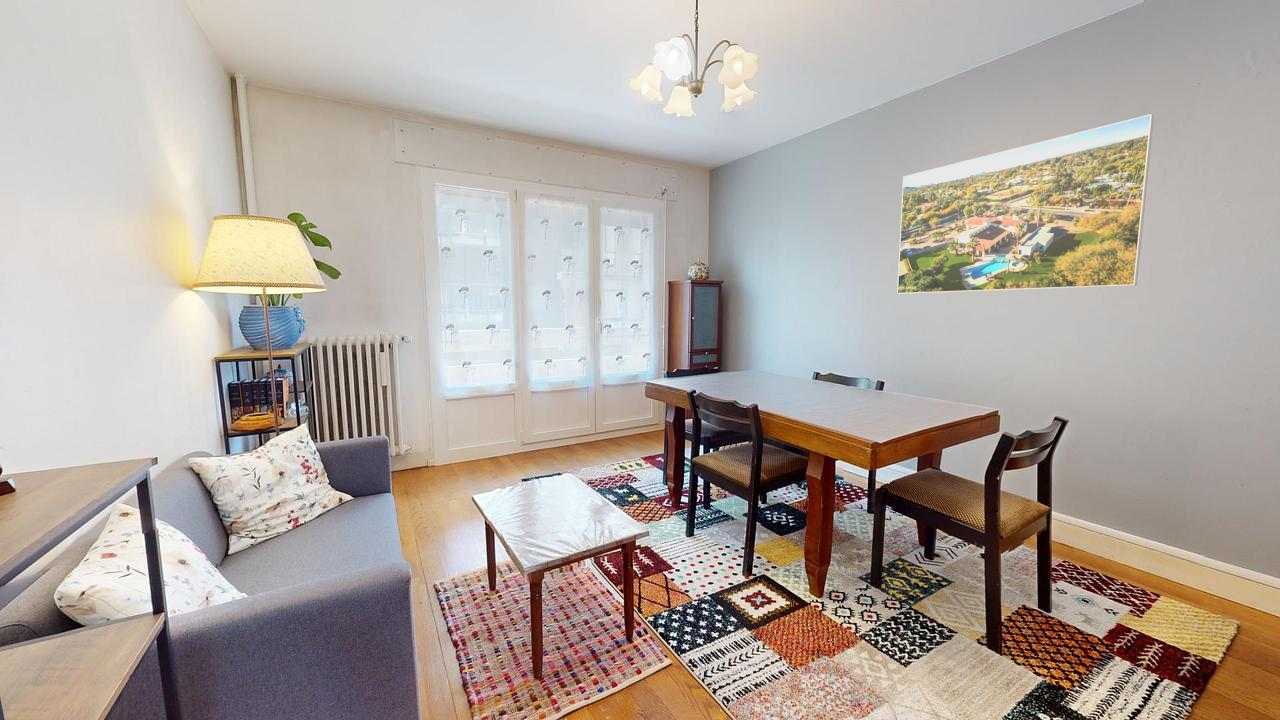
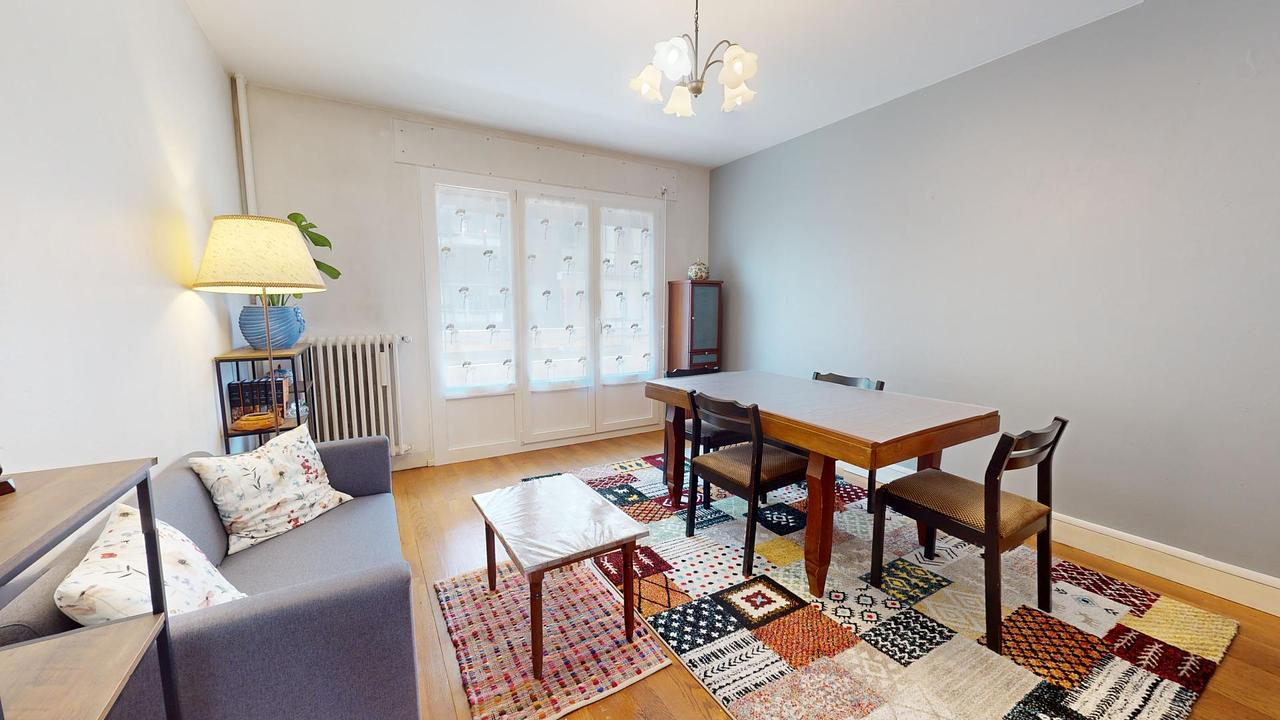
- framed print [896,113,1155,295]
